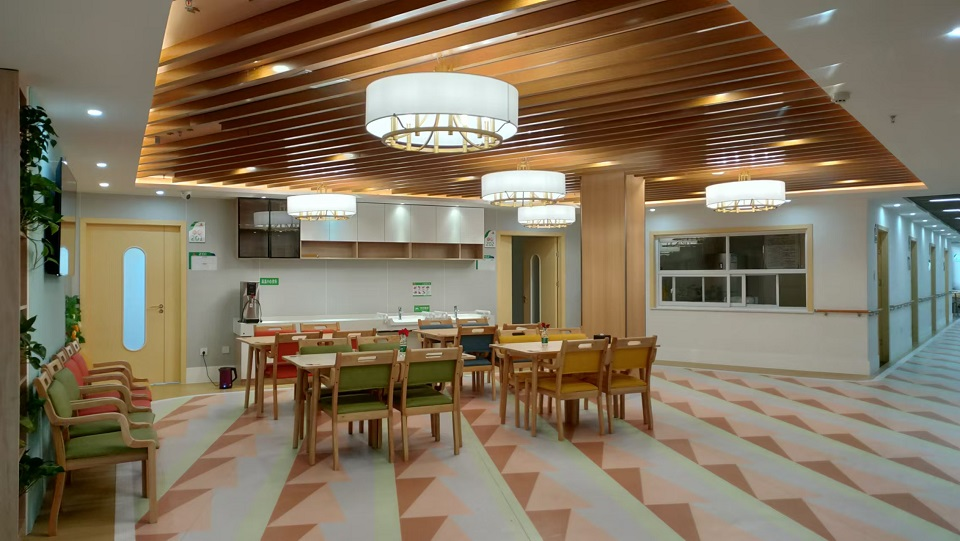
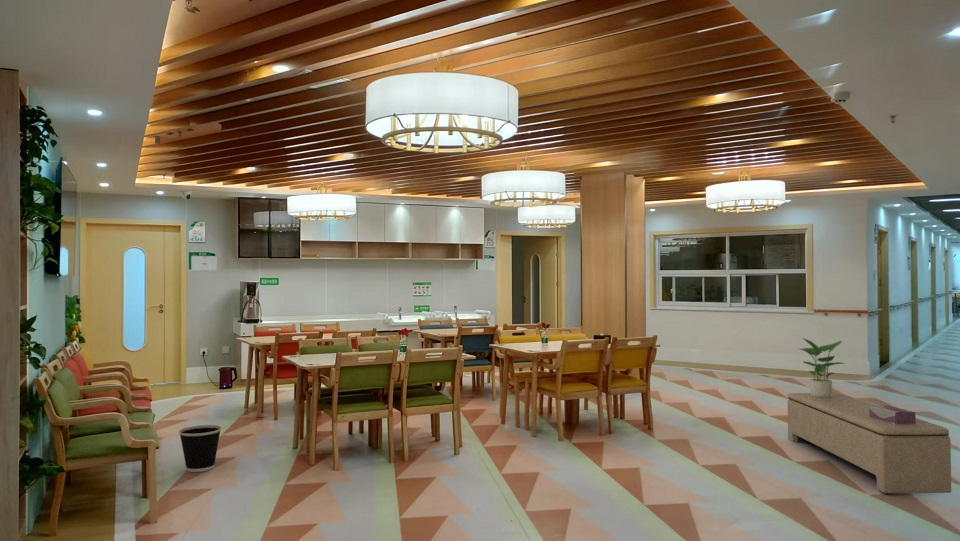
+ potted plant [799,337,845,398]
+ wastebasket [178,424,222,473]
+ tissue box [869,404,916,424]
+ bench [787,392,952,494]
